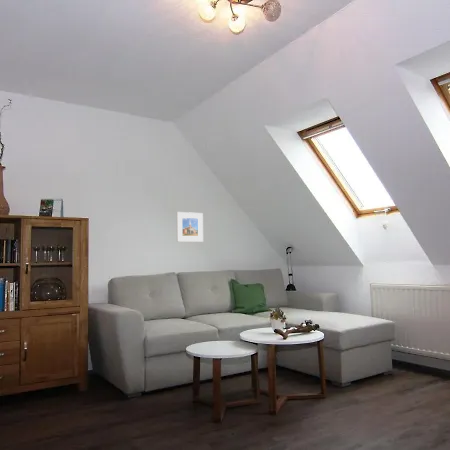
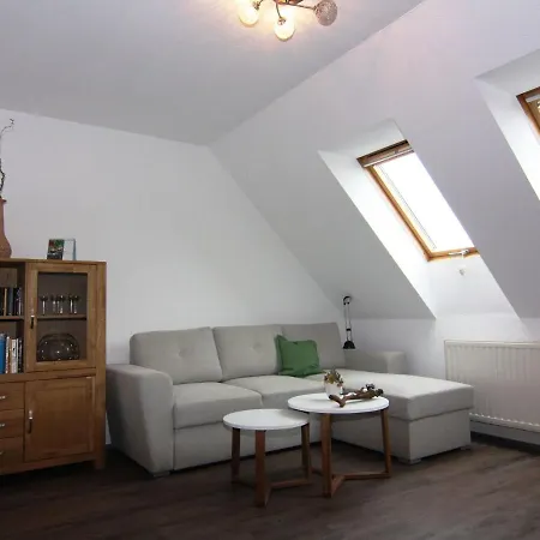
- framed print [176,211,204,243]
